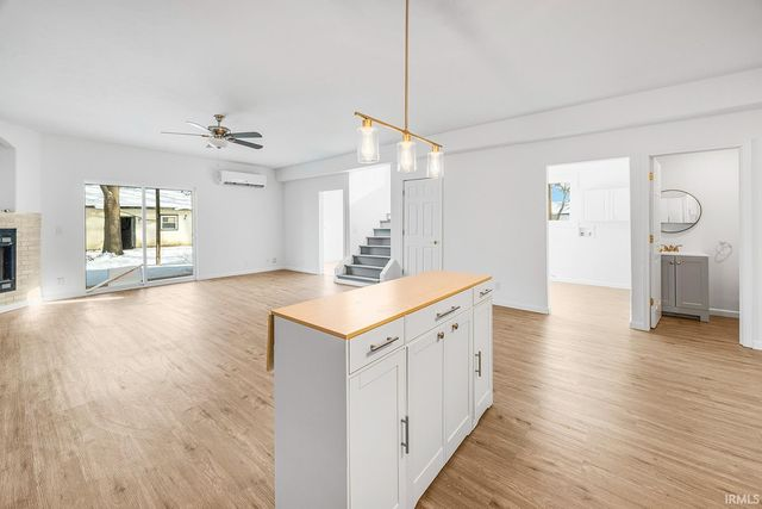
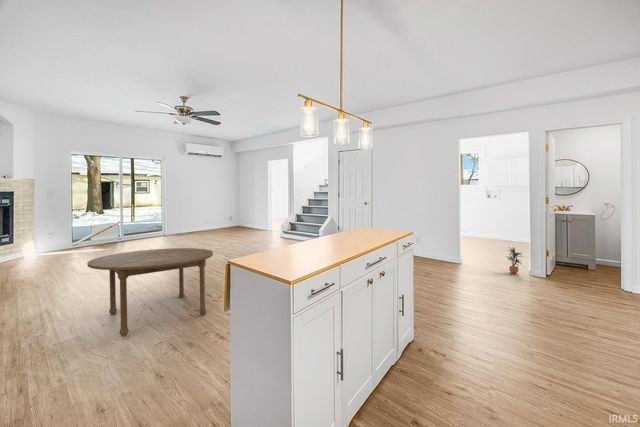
+ dining table [86,247,214,338]
+ potted plant [505,246,524,275]
